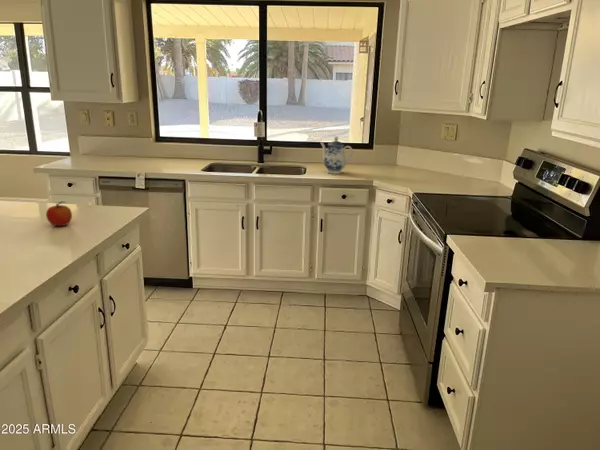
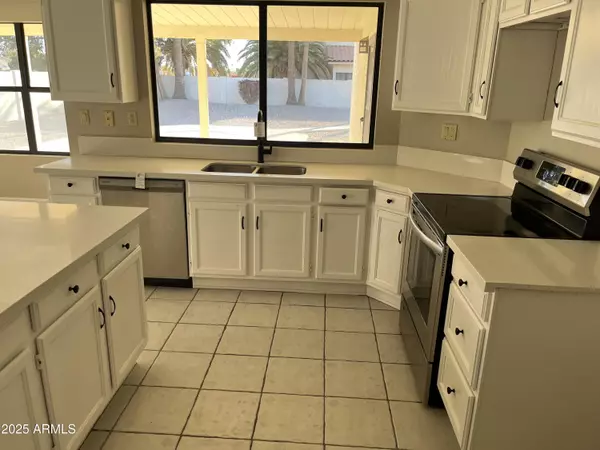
- fruit [45,200,73,227]
- teapot [319,135,353,175]
